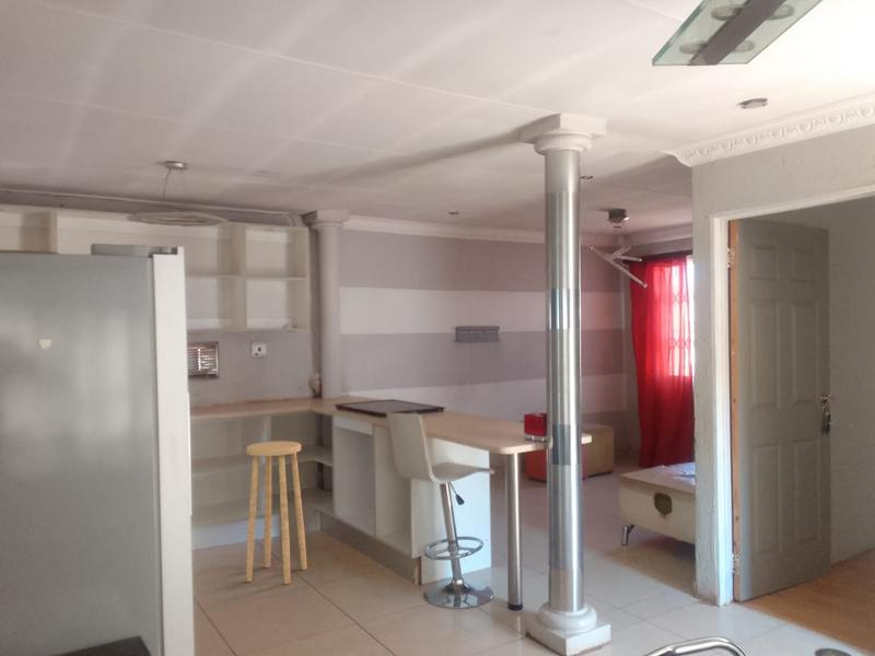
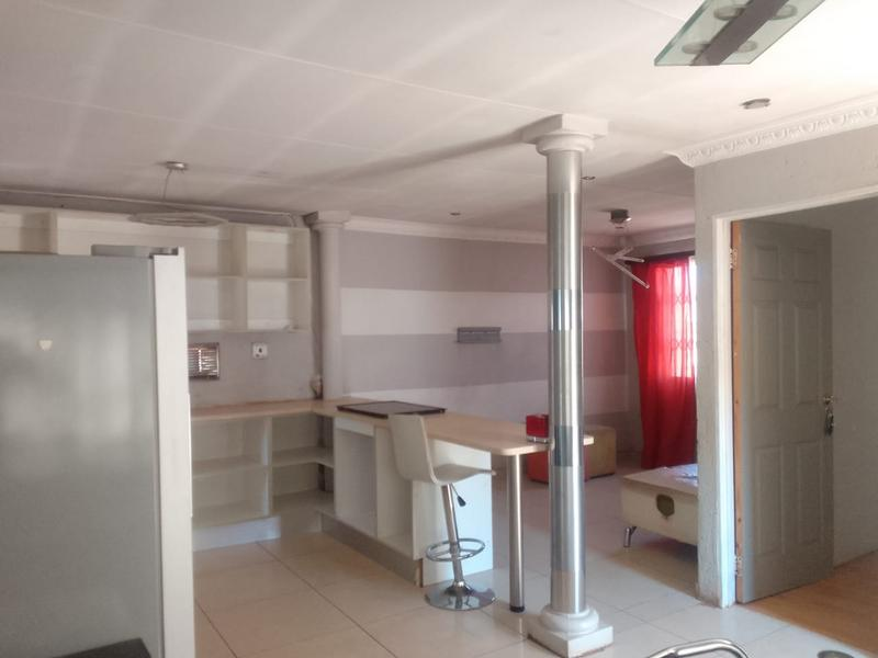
- stool [245,441,308,585]
